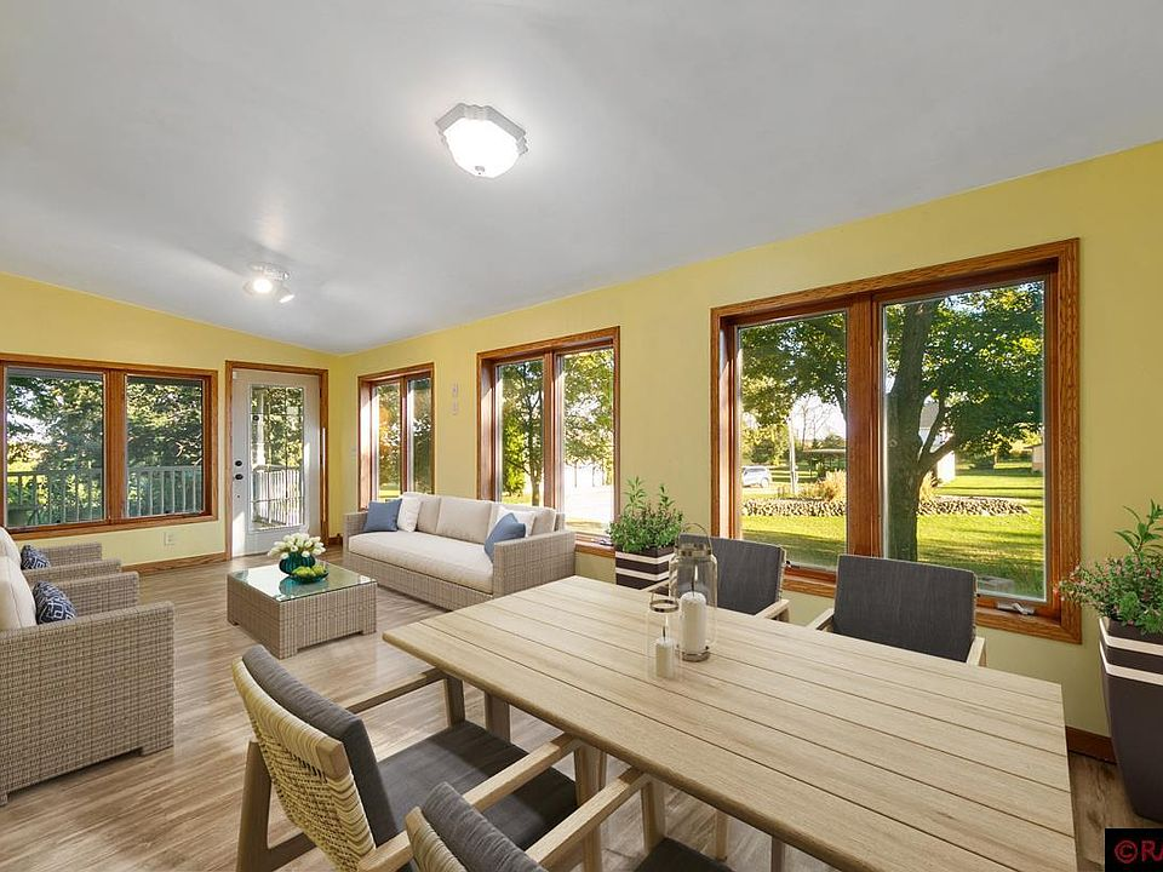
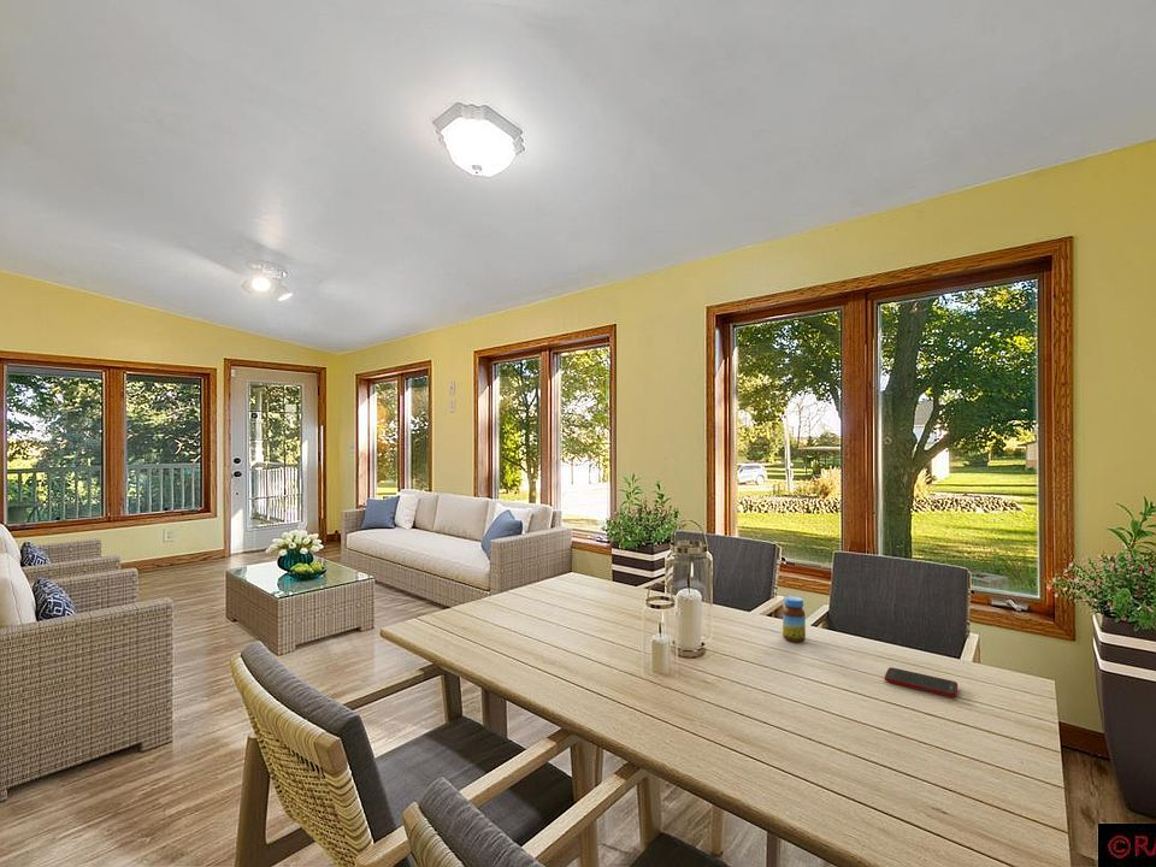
+ jar [782,595,807,643]
+ cell phone [884,667,959,698]
